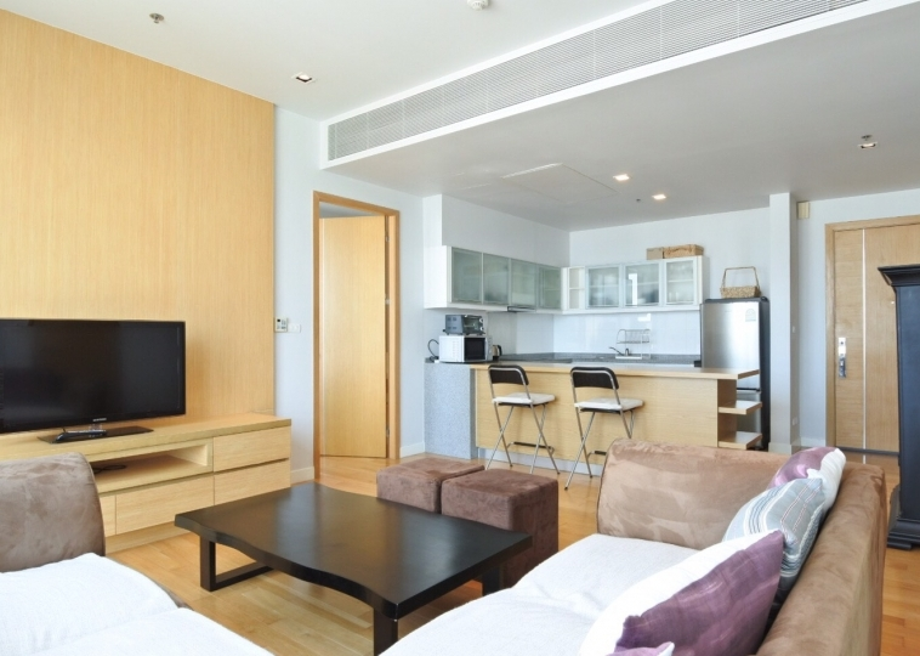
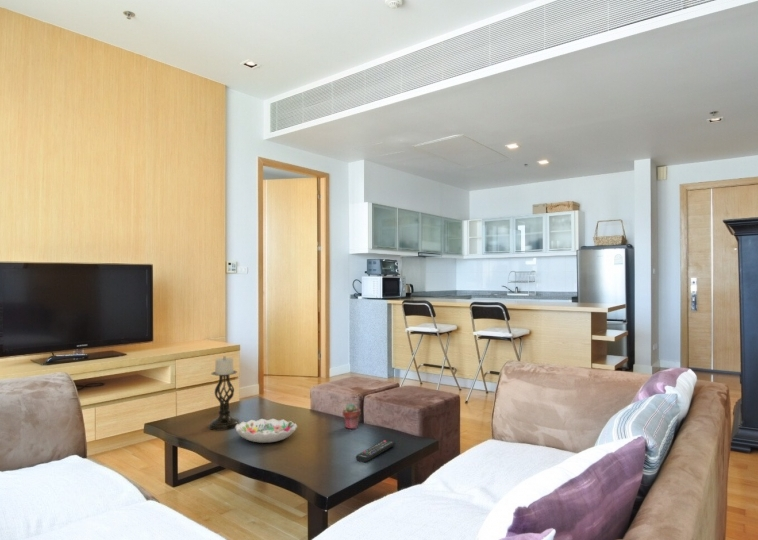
+ decorative bowl [234,418,298,444]
+ candle holder [208,355,241,432]
+ remote control [355,439,397,463]
+ potted succulent [341,402,361,430]
